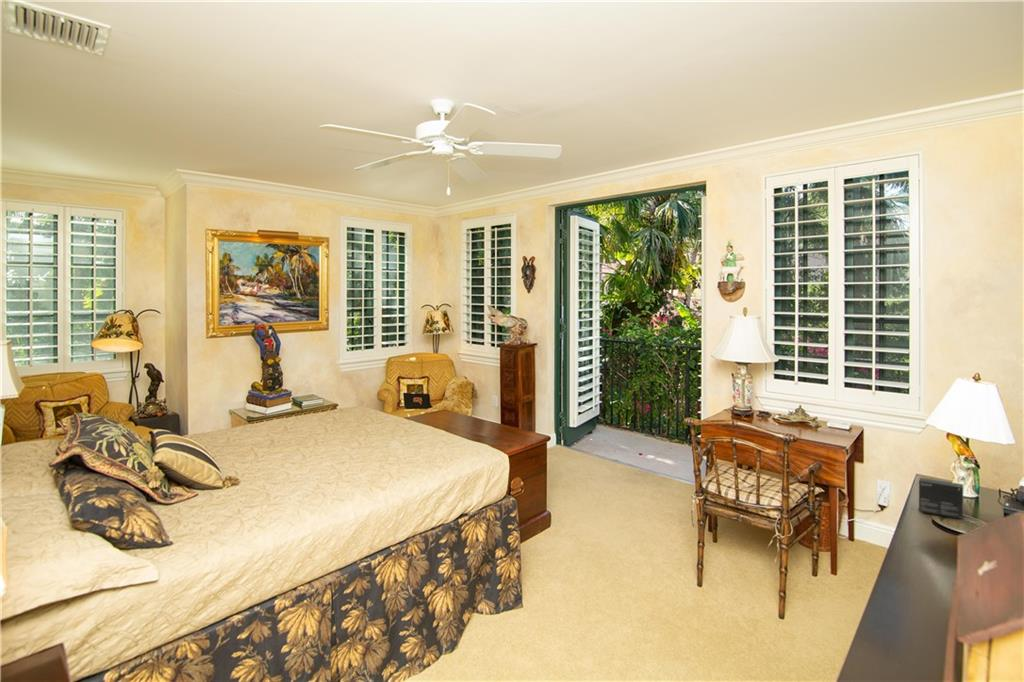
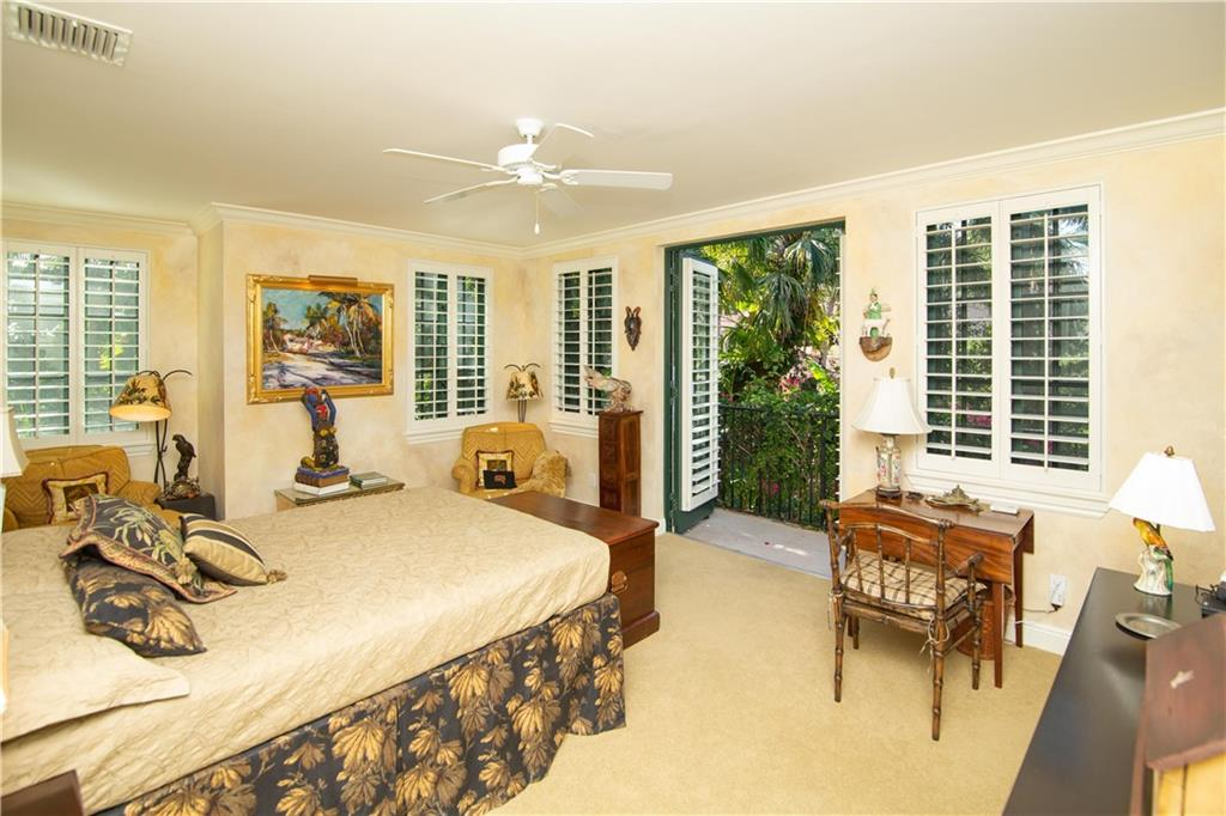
- small box [918,477,964,520]
